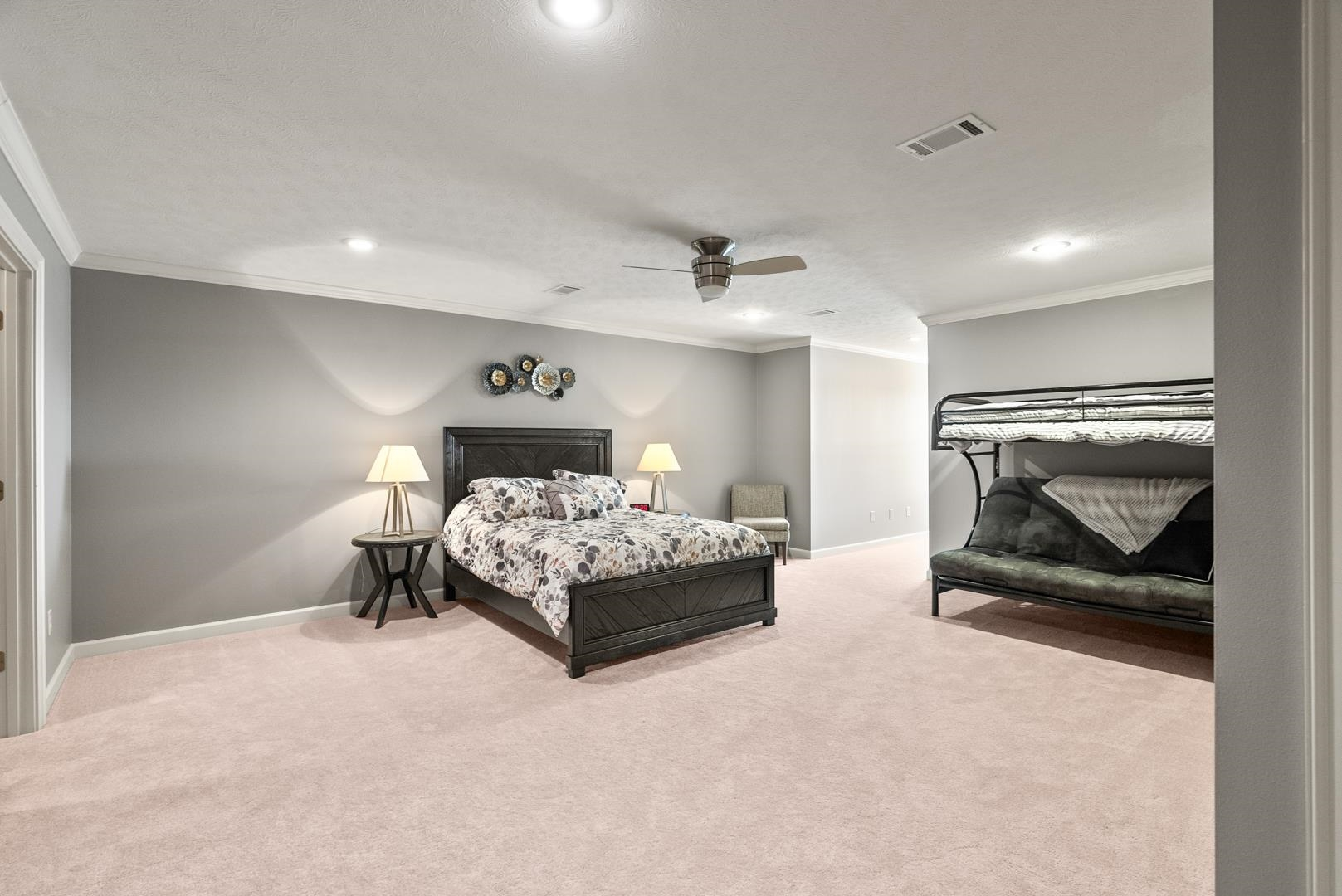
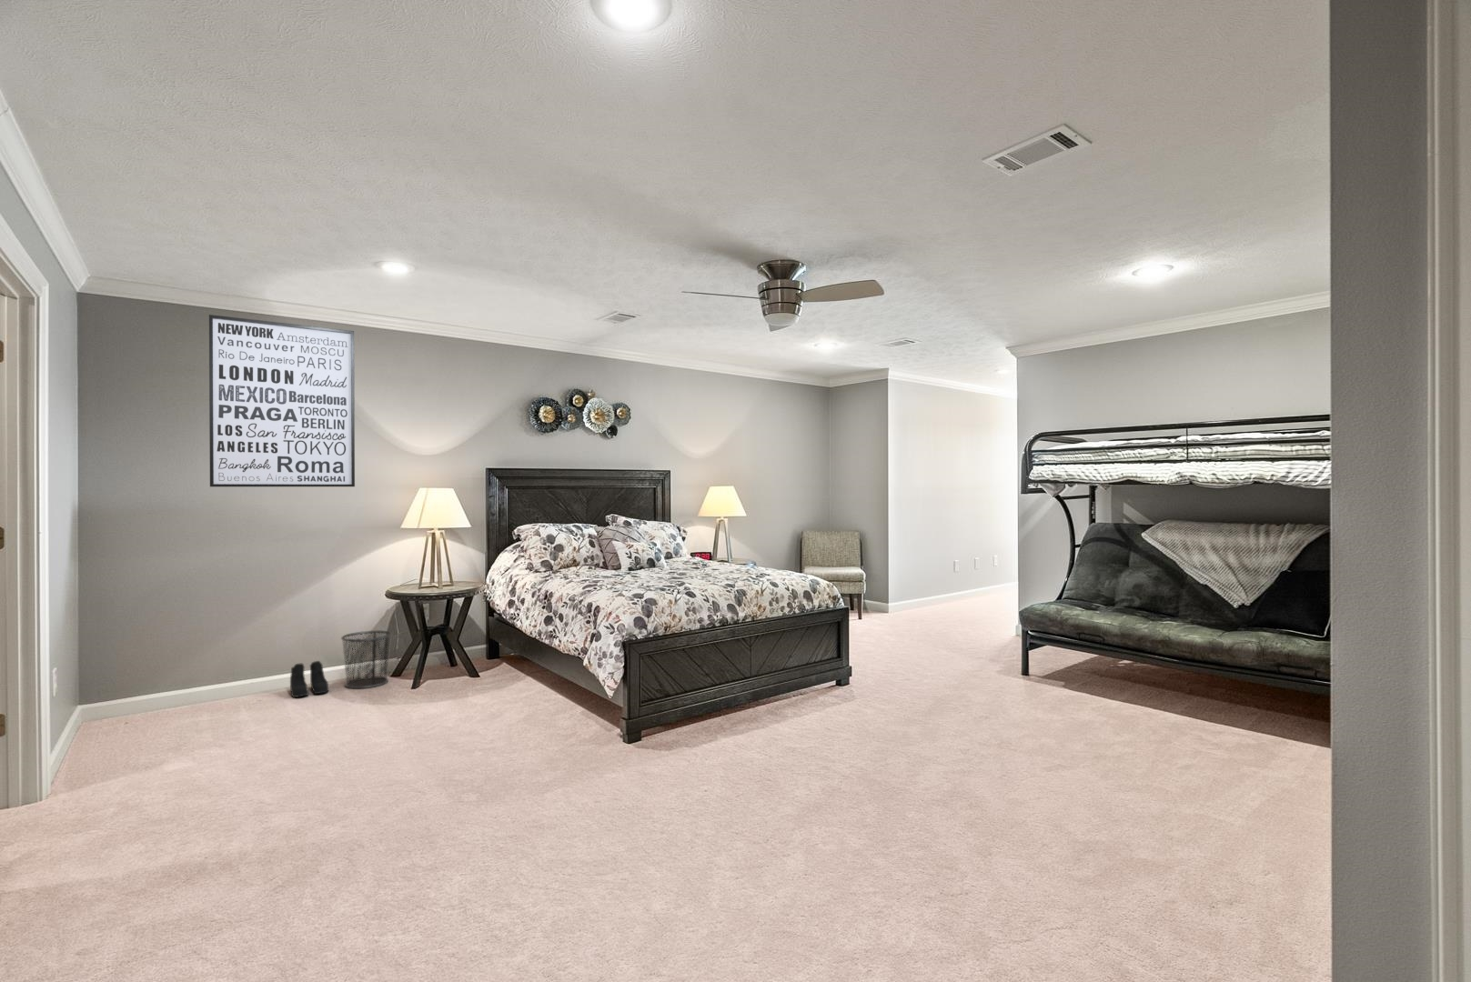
+ wall art [208,313,356,488]
+ waste bin [340,630,394,689]
+ boots [289,660,329,698]
